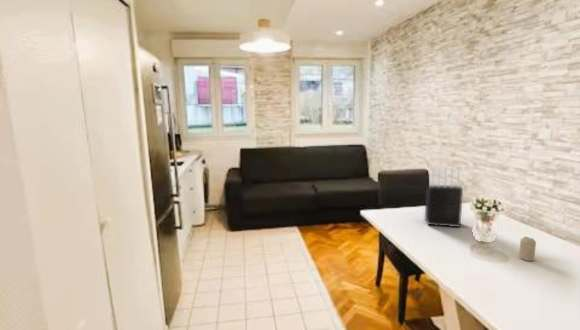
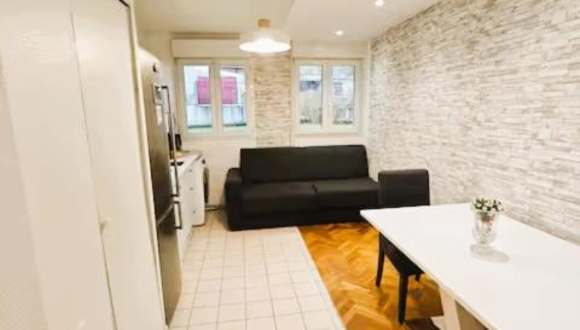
- candle [518,236,537,262]
- knife block [424,165,464,228]
